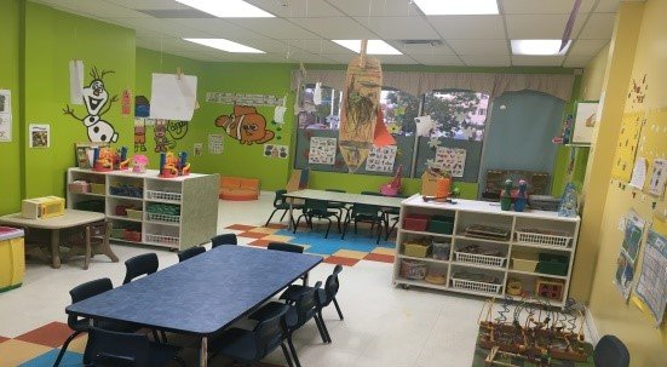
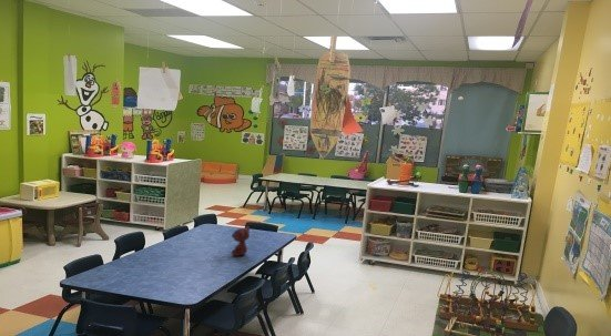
+ teddy bear [231,225,251,257]
